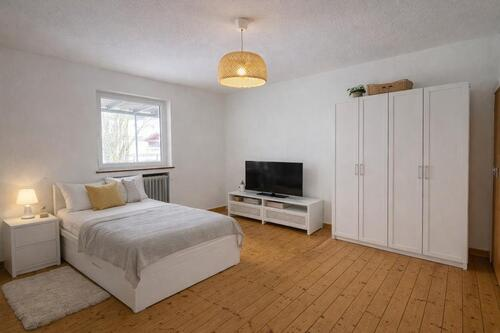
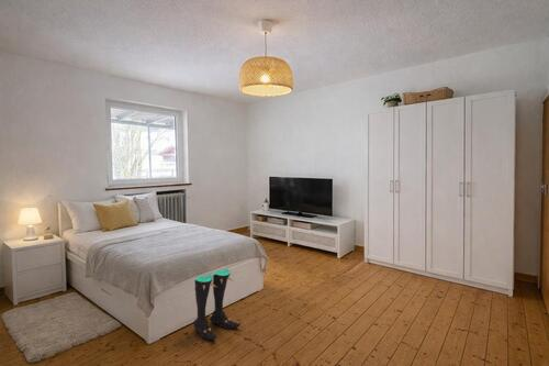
+ boots [192,268,242,341]
